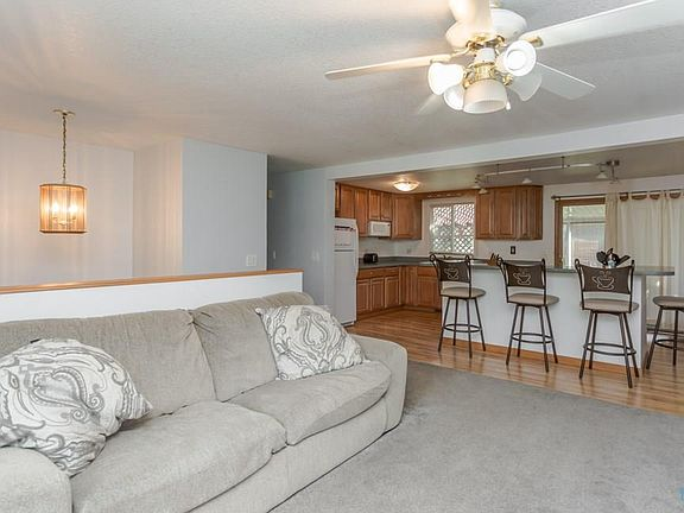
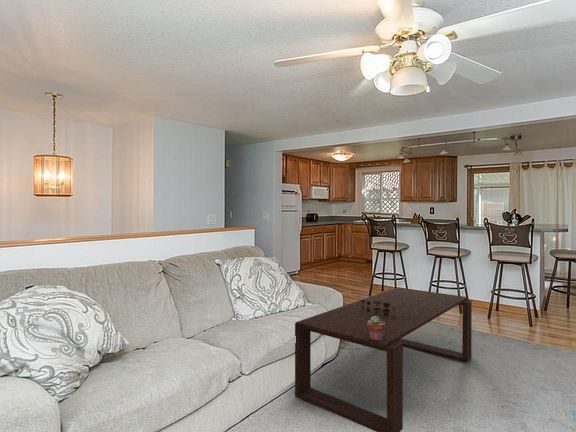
+ coffee table [294,286,473,432]
+ potted succulent [367,316,385,341]
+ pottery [360,299,397,318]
